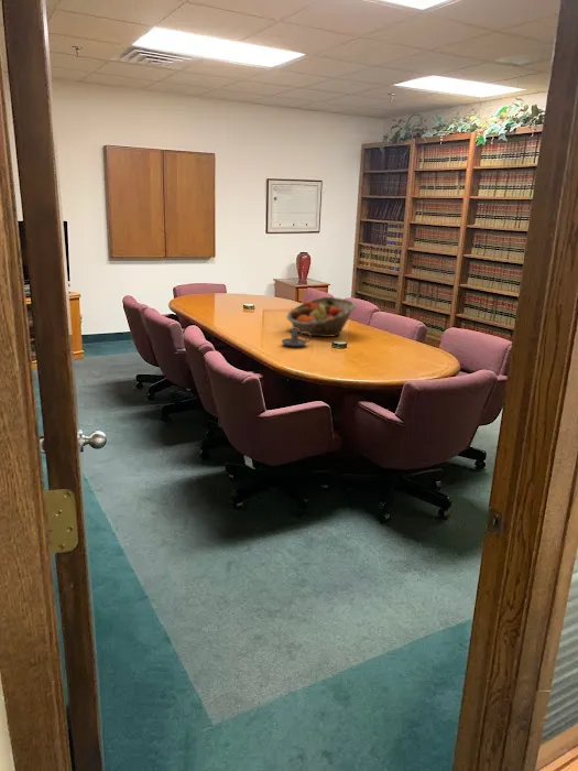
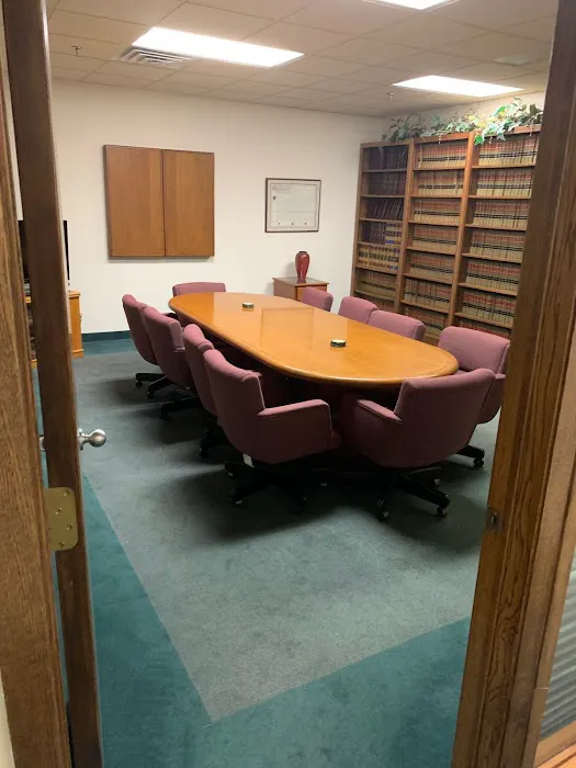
- fruit basket [285,296,357,338]
- candle holder [281,327,313,347]
